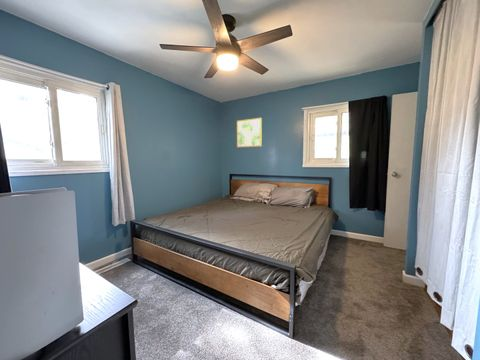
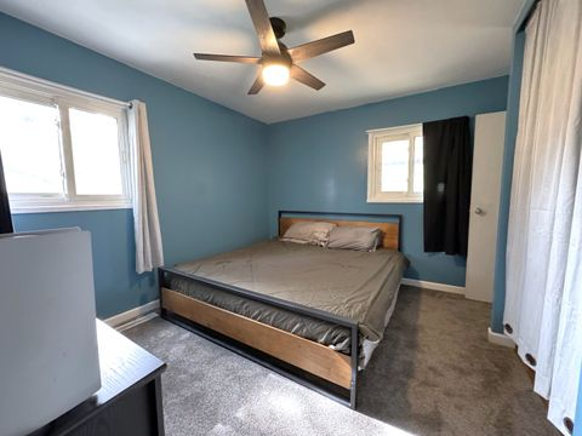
- wall art [236,117,263,148]
